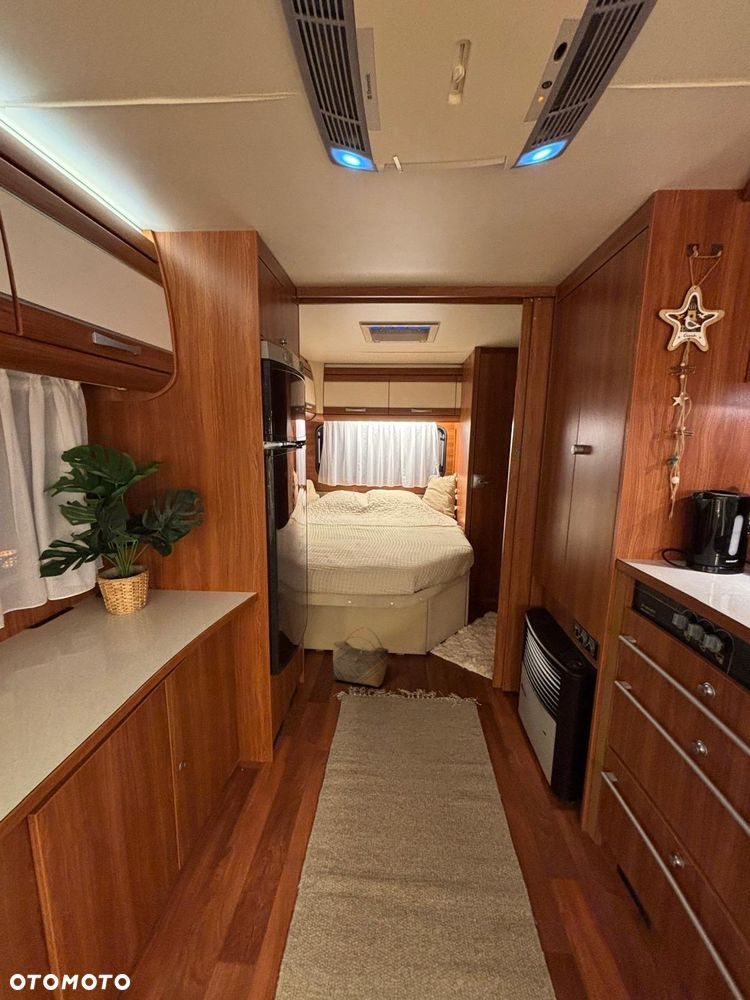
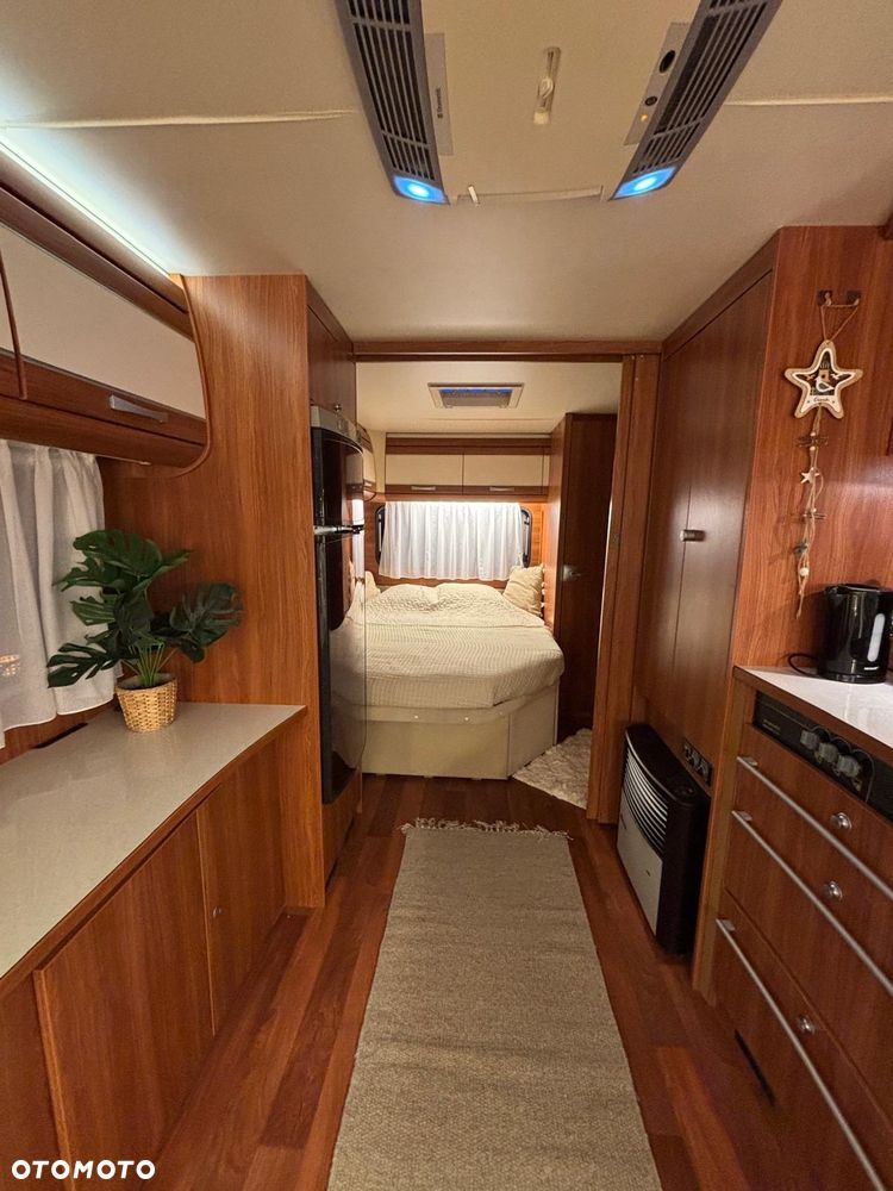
- basket [332,627,390,688]
